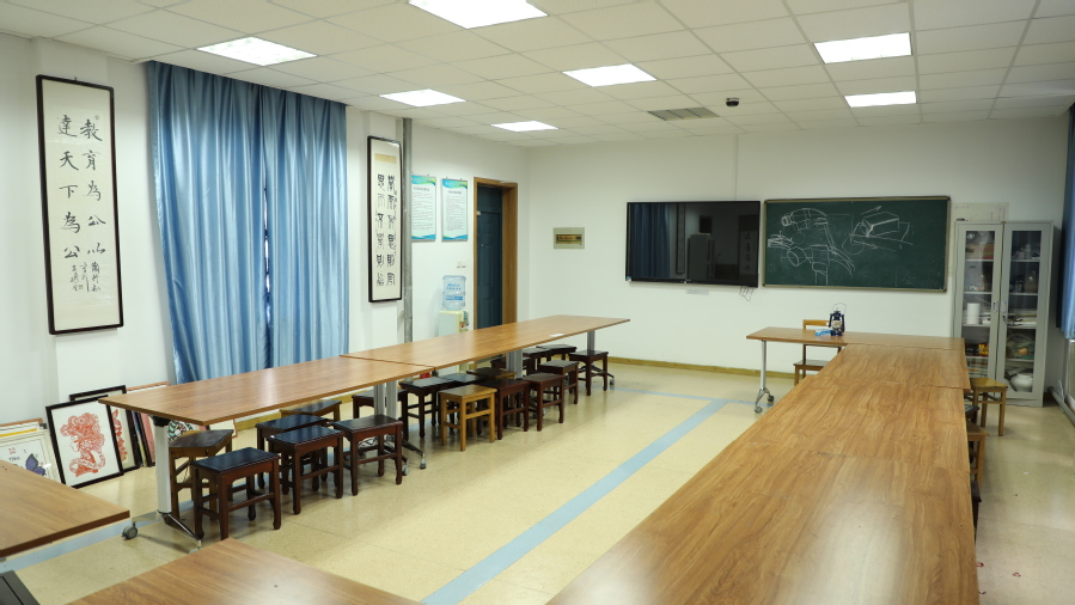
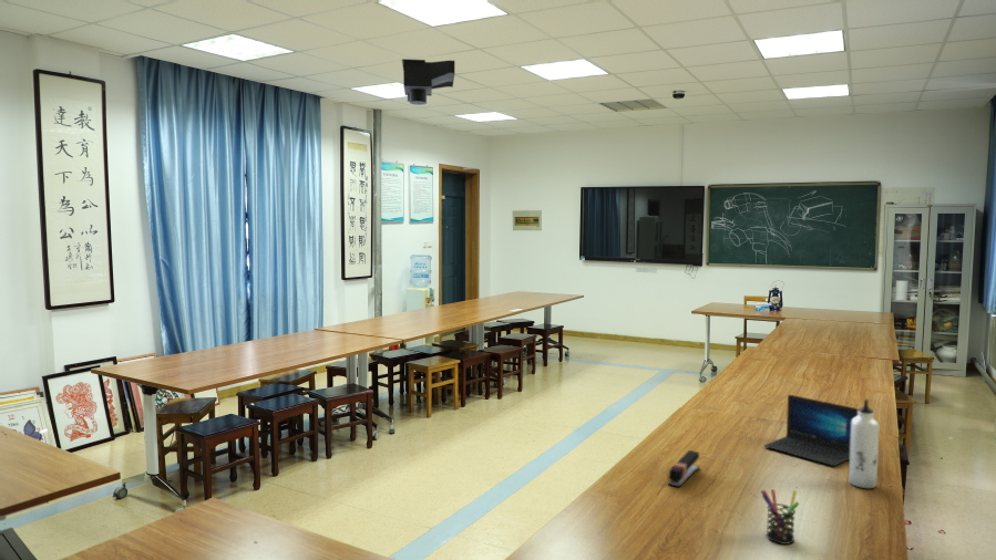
+ stapler [667,449,700,488]
+ water bottle [848,398,881,489]
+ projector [401,58,455,106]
+ laptop [763,394,859,467]
+ pen holder [760,488,800,546]
